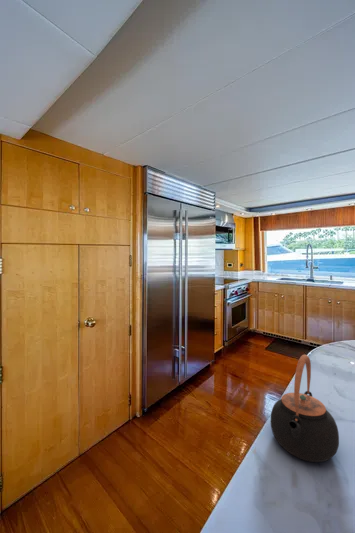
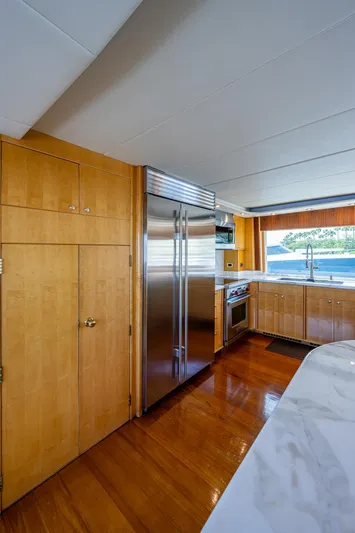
- teapot [270,354,340,463]
